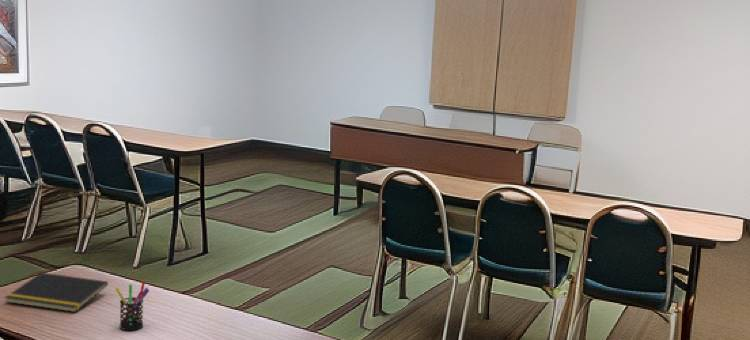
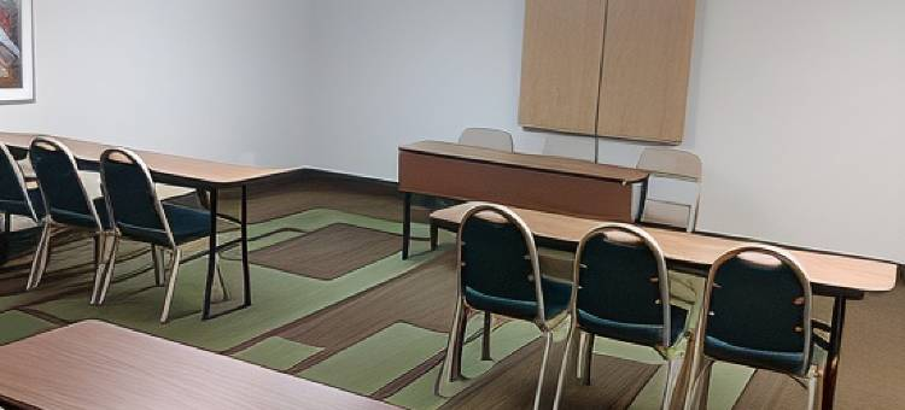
- pen holder [114,280,150,331]
- notepad [3,271,109,313]
